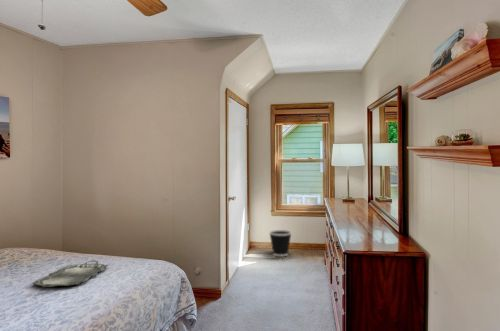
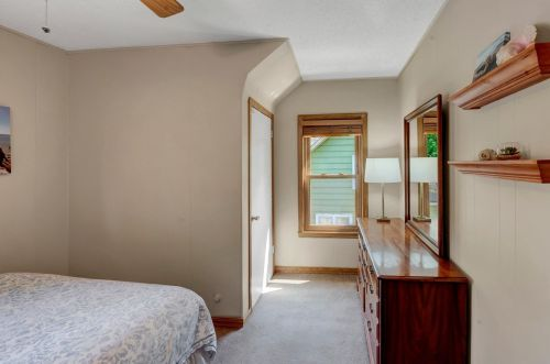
- serving tray [32,259,109,288]
- wastebasket [268,229,293,257]
